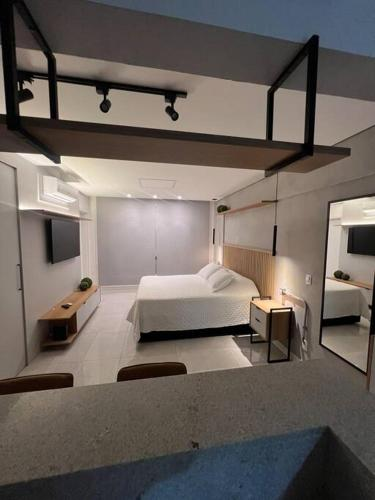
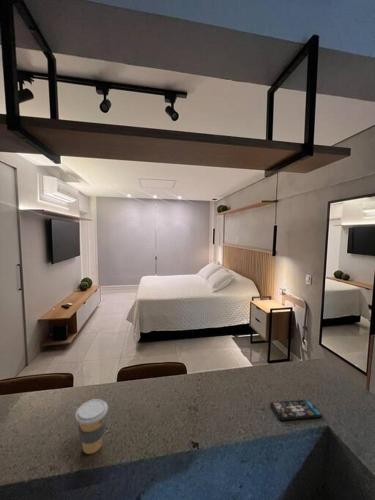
+ coffee cup [75,398,109,455]
+ smartphone [269,399,323,422]
